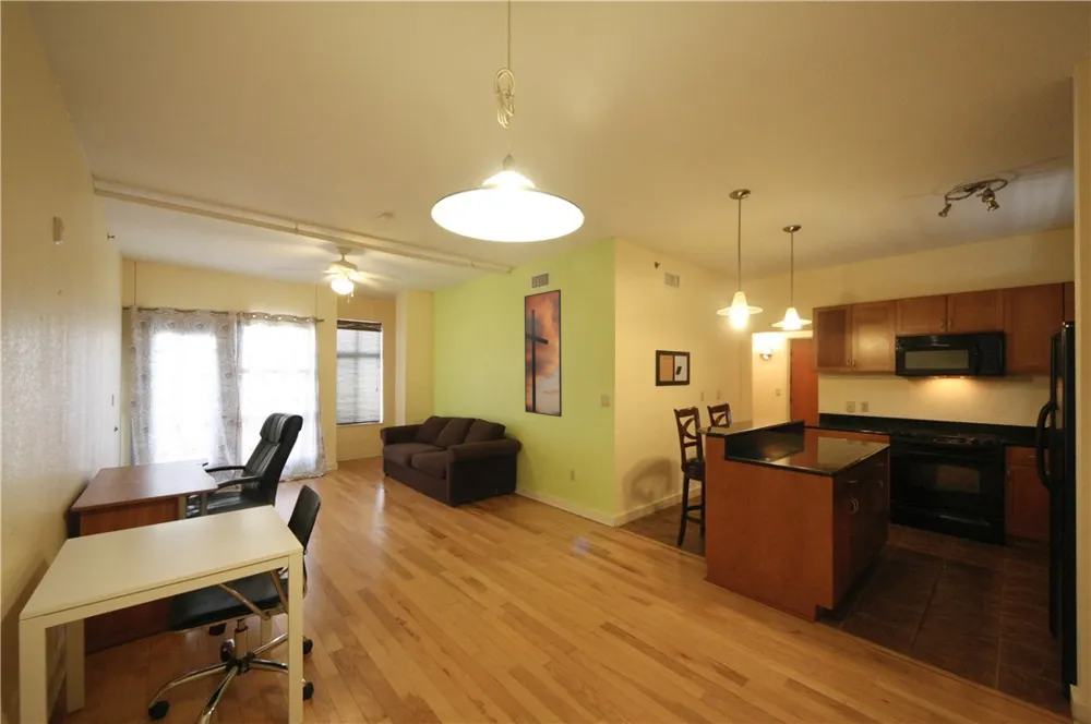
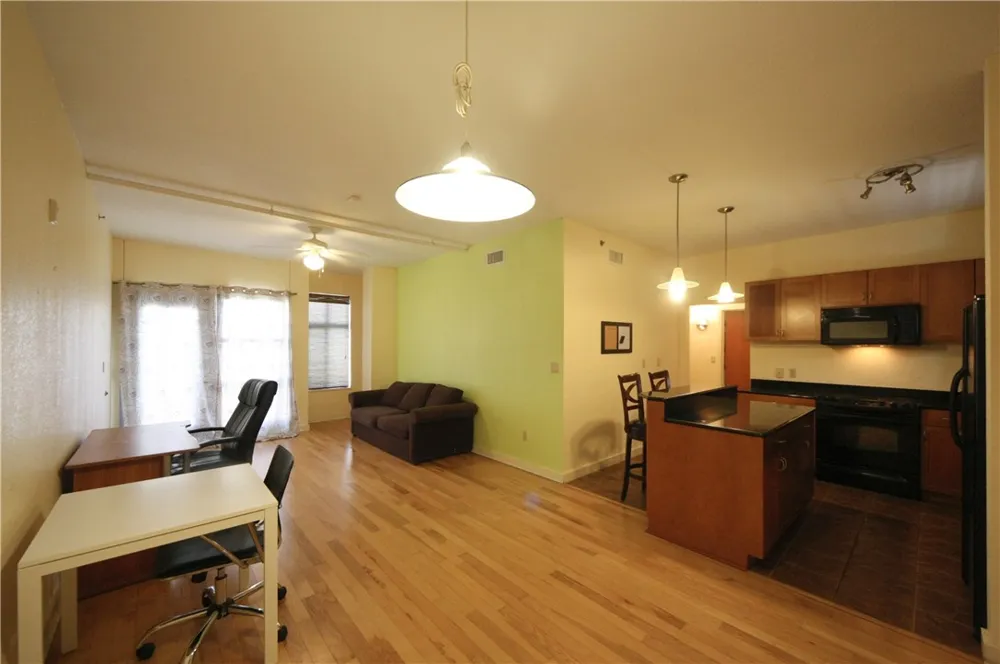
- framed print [524,288,563,418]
